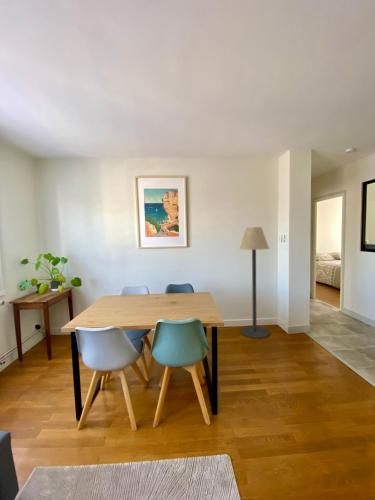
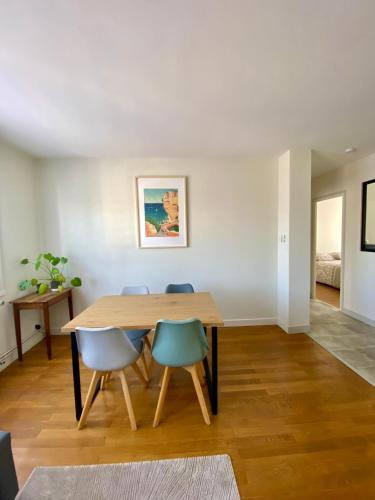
- floor lamp [238,226,270,340]
